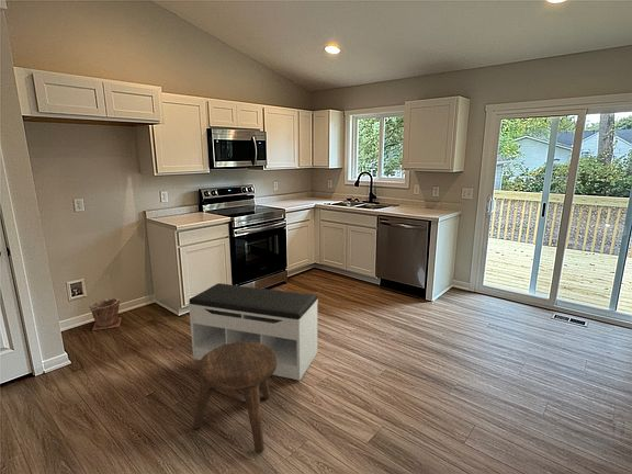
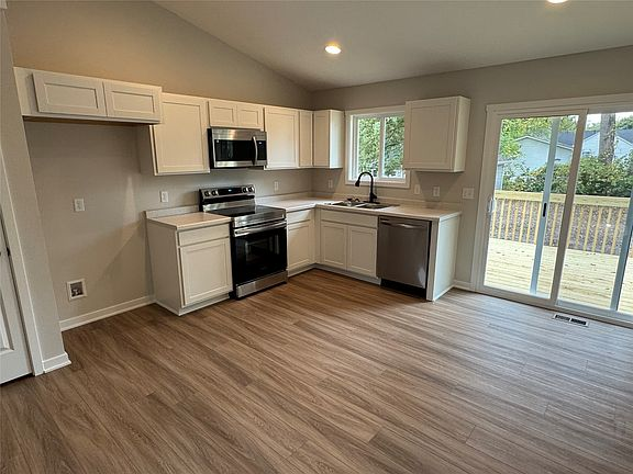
- stool [192,341,278,453]
- bench [188,282,319,382]
- plant pot [88,297,123,331]
